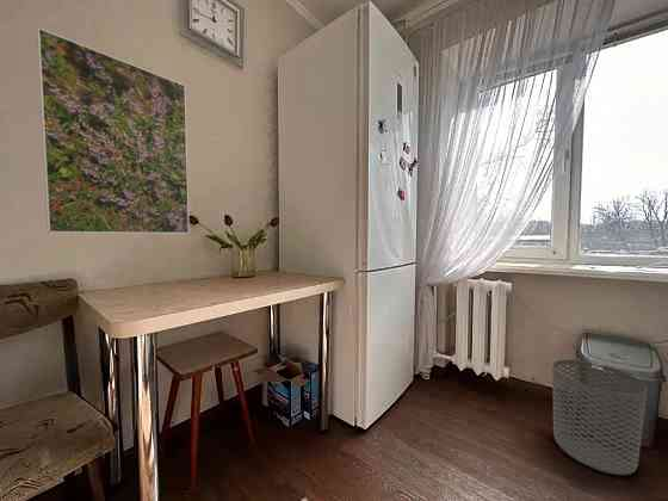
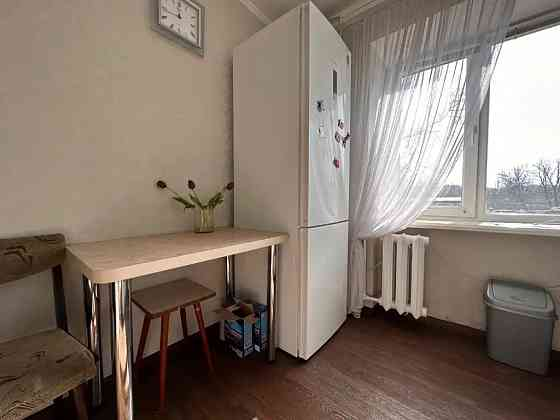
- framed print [36,26,191,235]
- waste bin [551,358,648,476]
